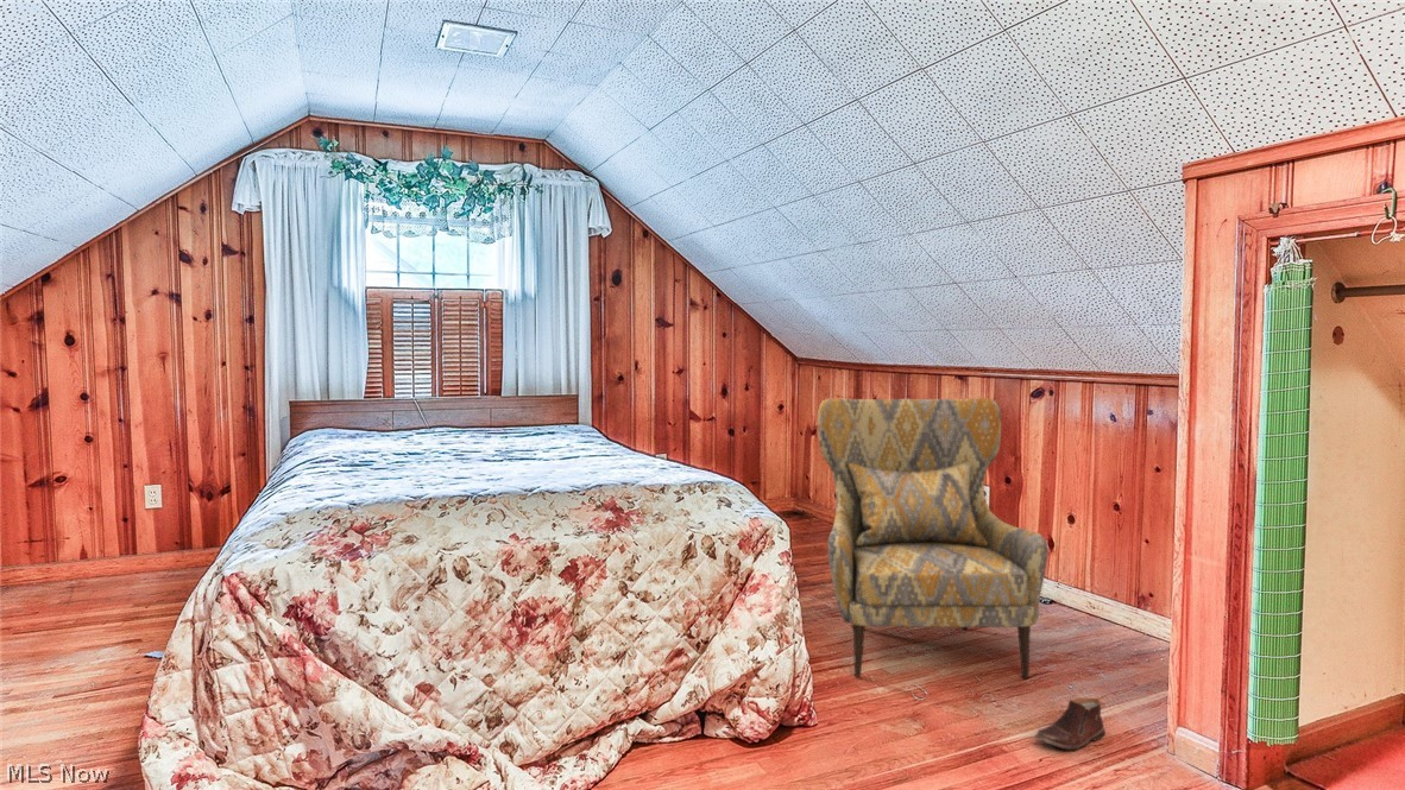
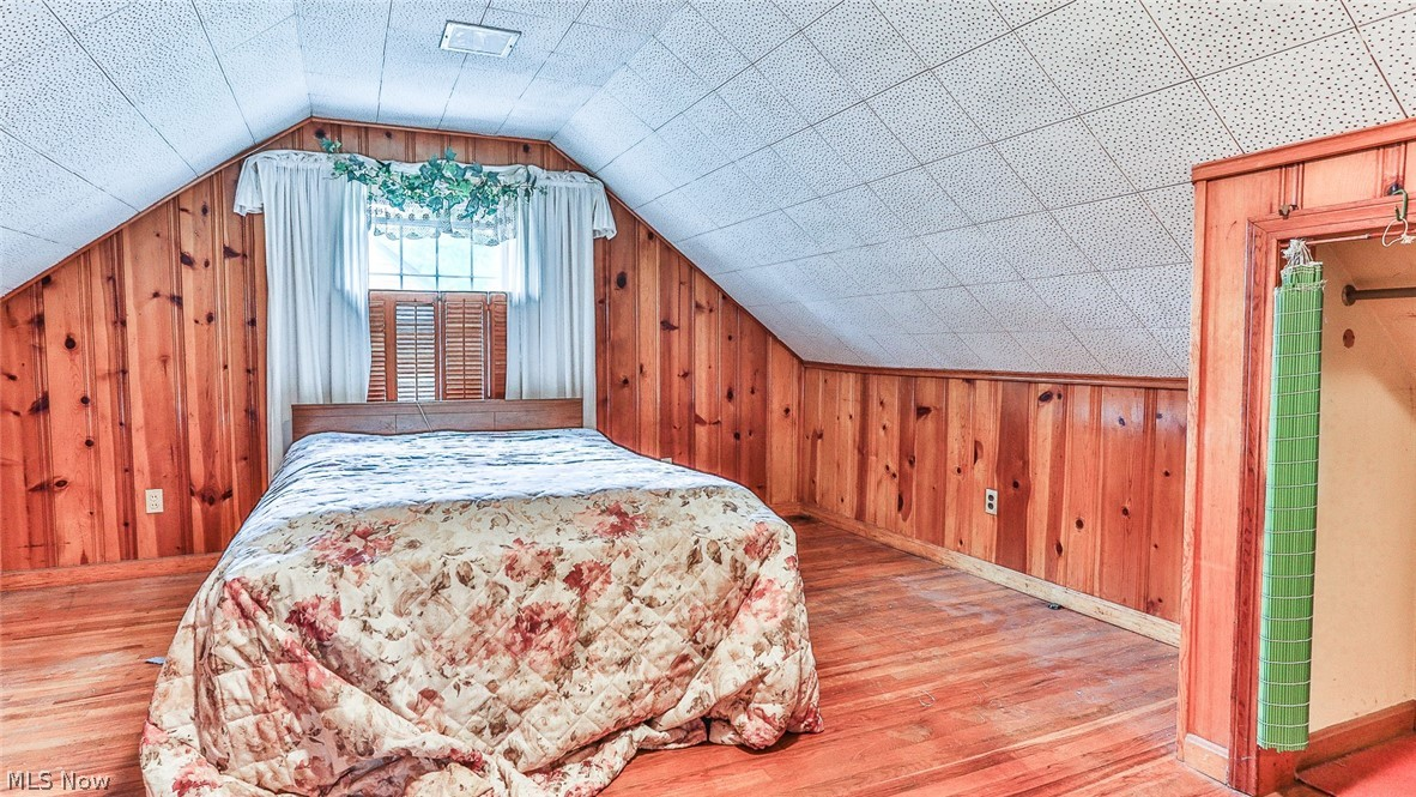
- armchair [817,397,1050,680]
- shoe [1034,697,1107,751]
